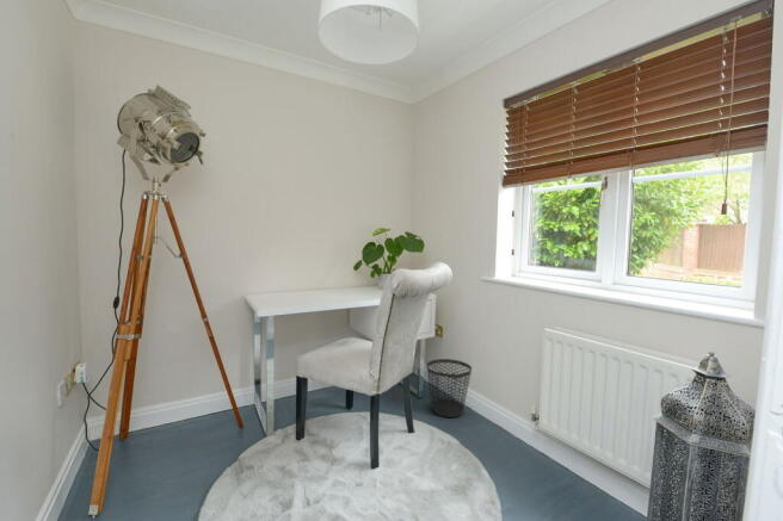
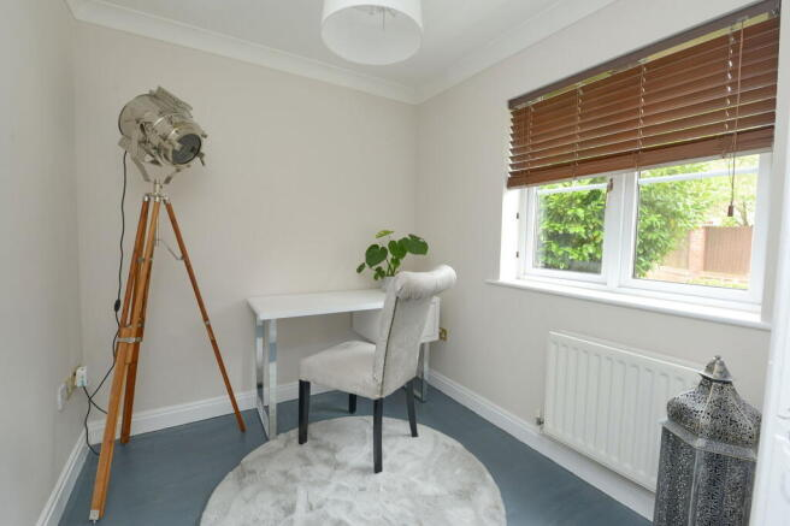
- wastebasket [426,358,473,418]
